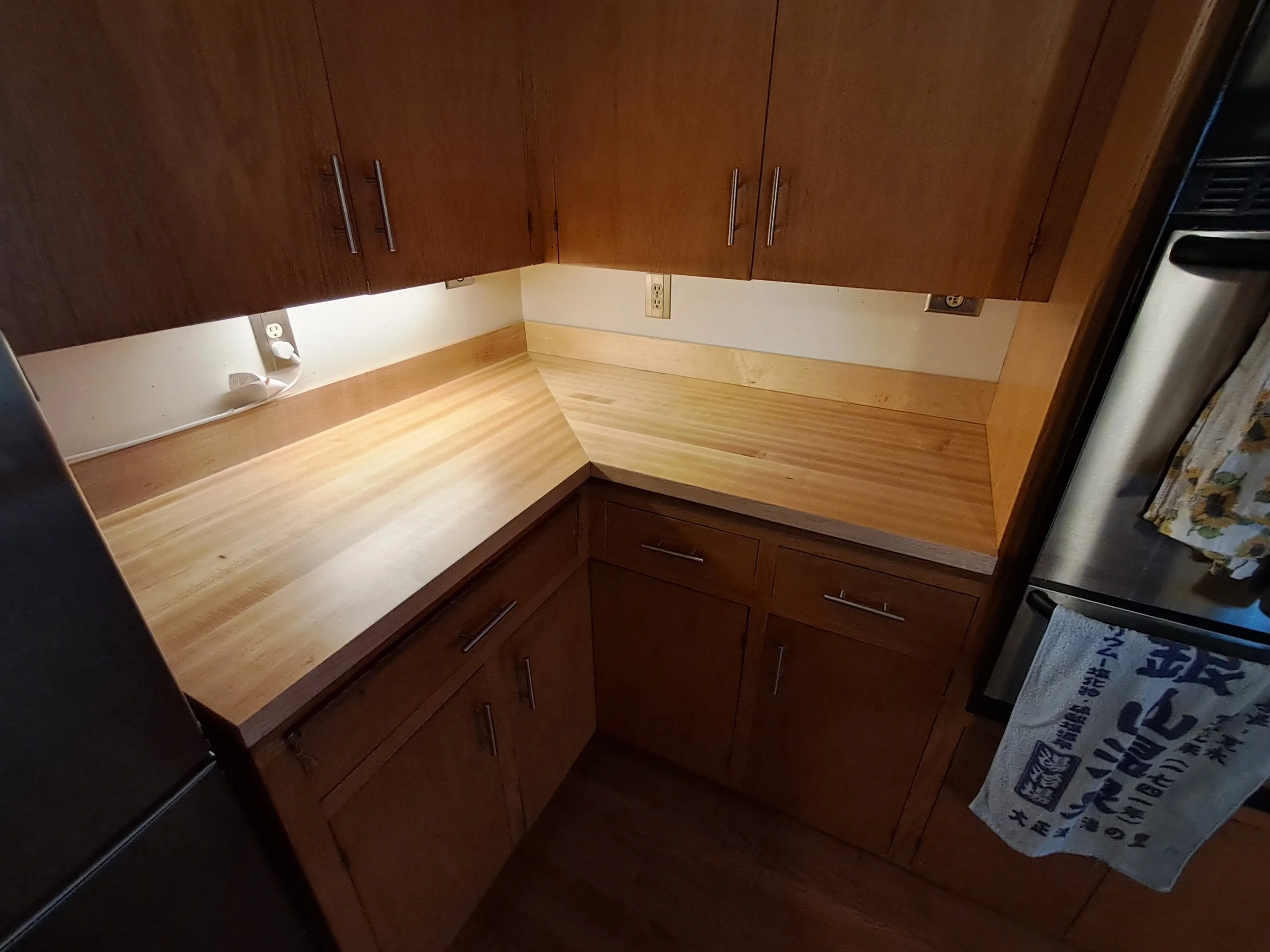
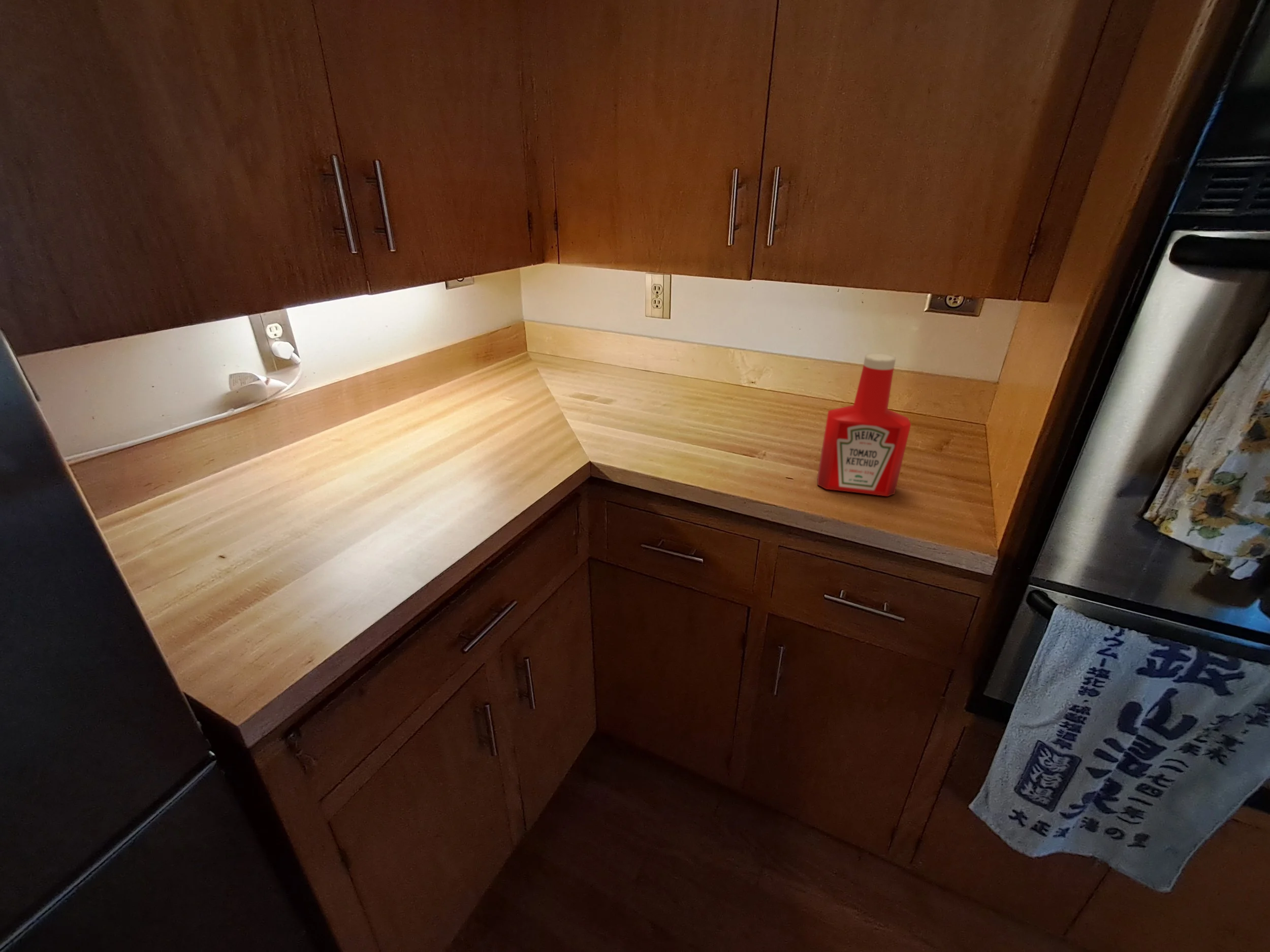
+ soap bottle [817,352,912,497]
